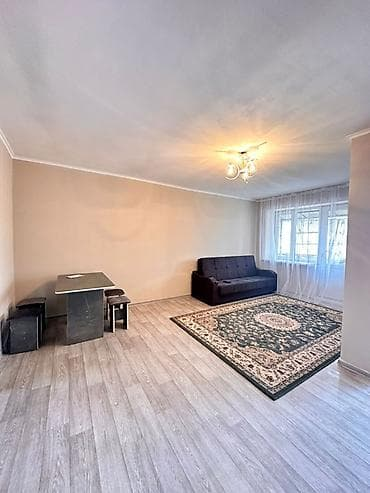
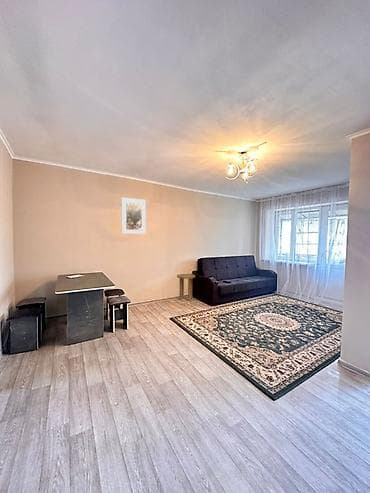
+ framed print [121,196,147,235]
+ side table [176,273,196,301]
